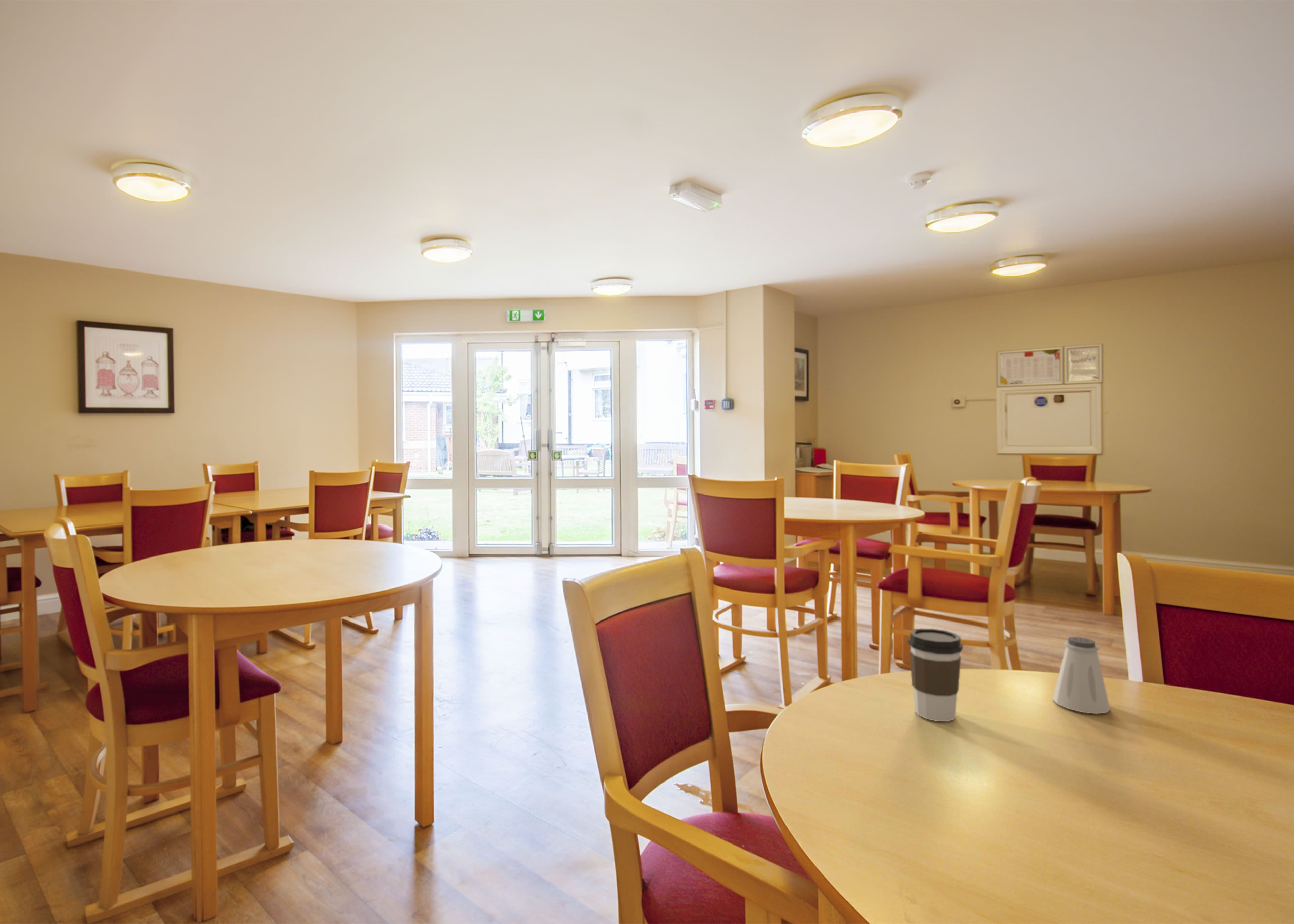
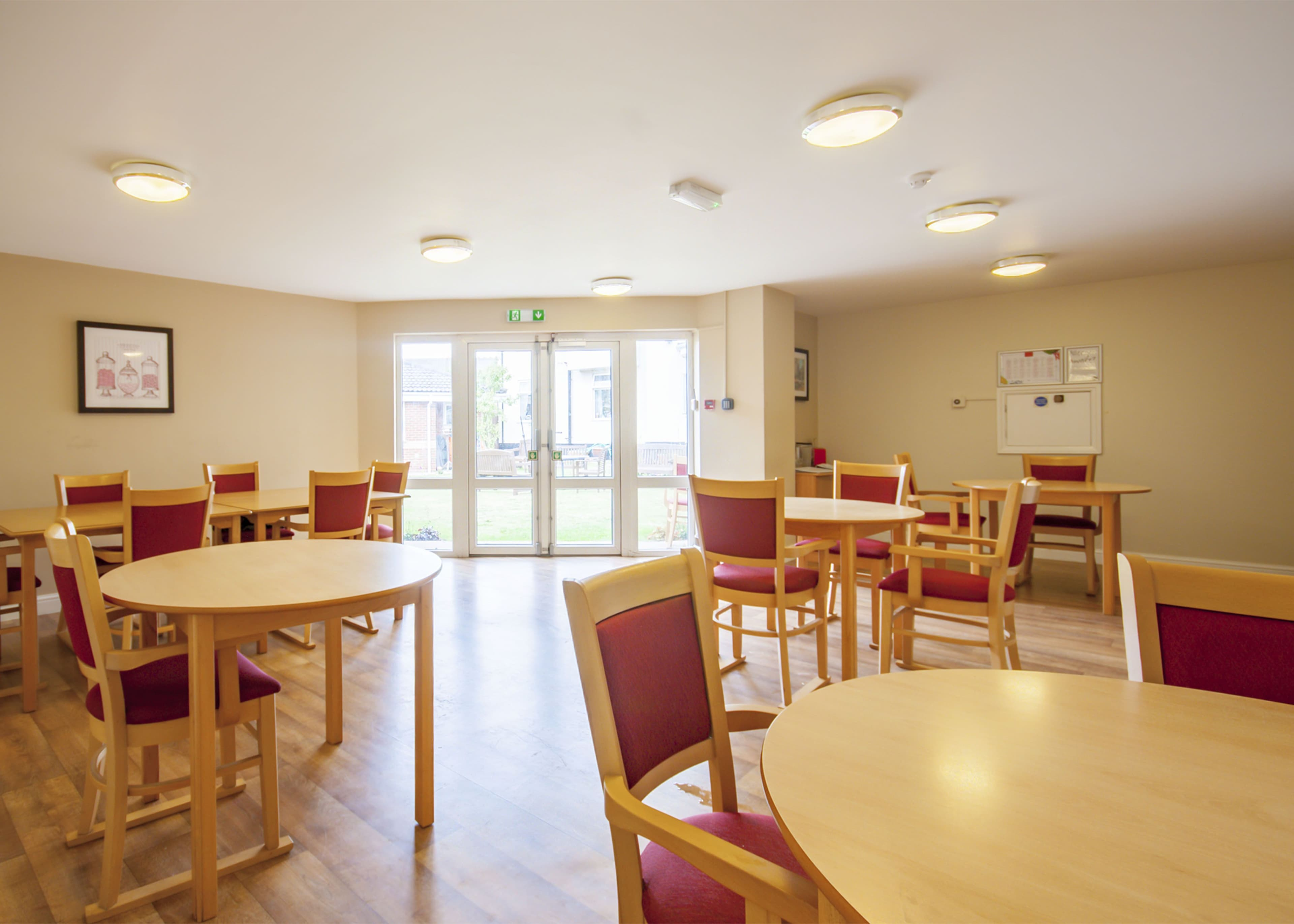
- saltshaker [1052,636,1110,714]
- coffee cup [907,628,963,722]
